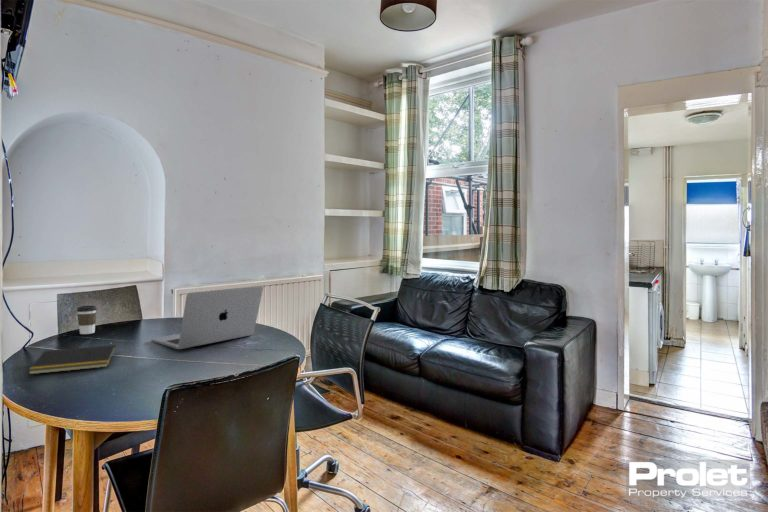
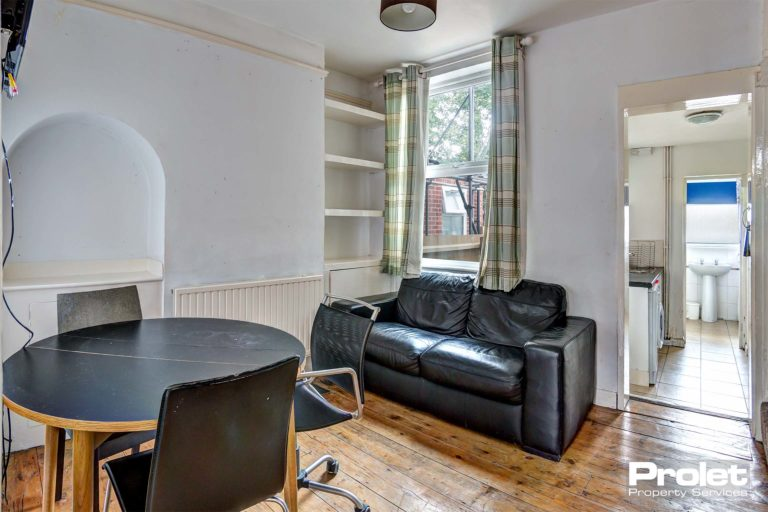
- notepad [27,344,117,375]
- laptop [150,285,264,350]
- coffee cup [76,305,98,335]
